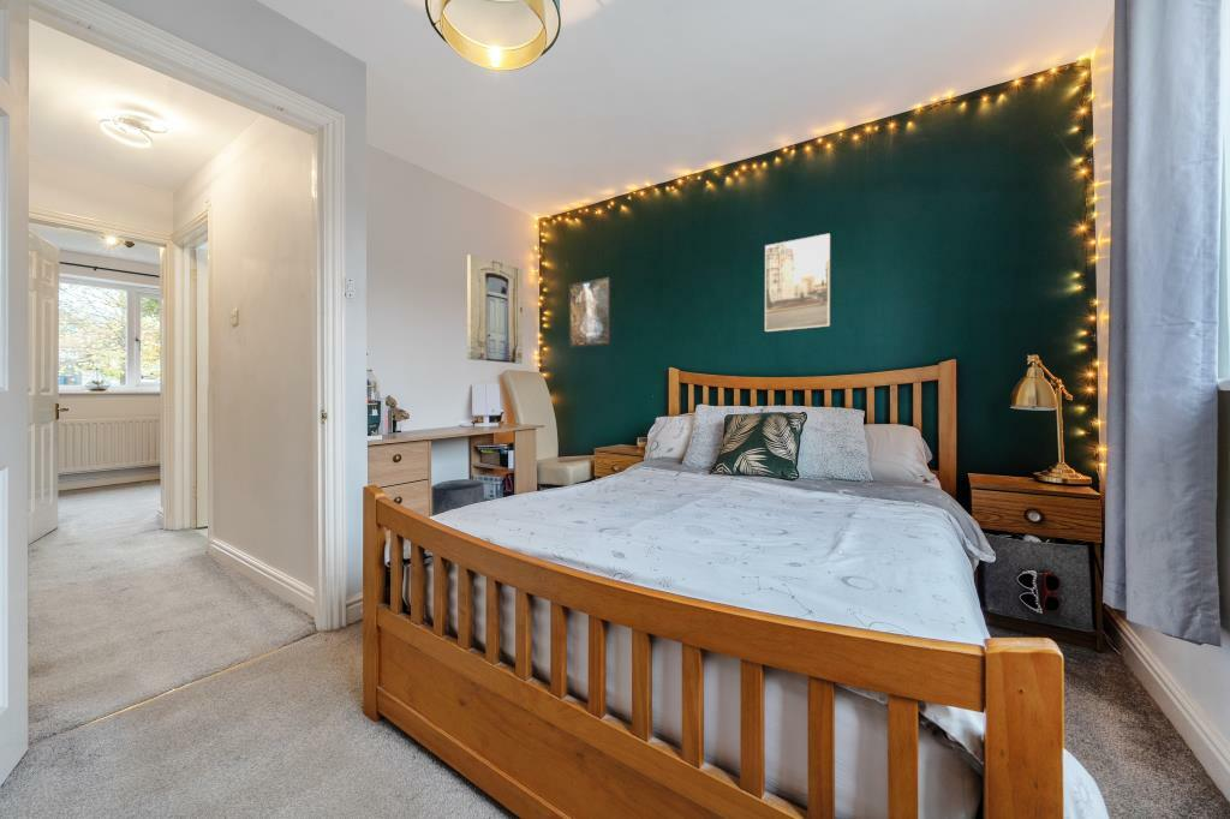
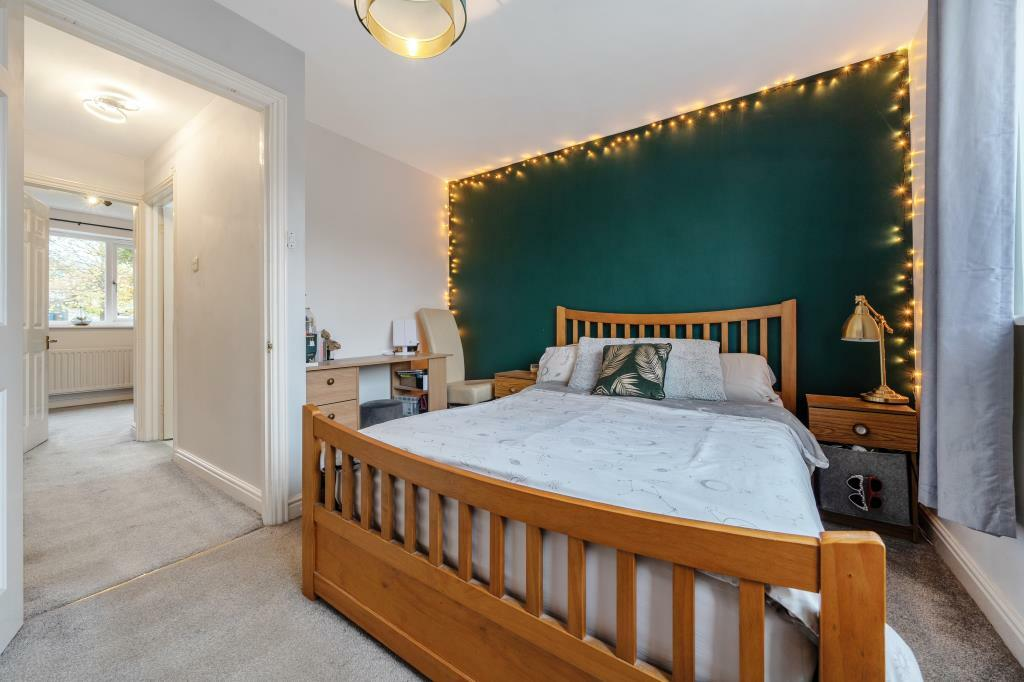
- wall art [466,253,524,365]
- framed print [568,276,611,348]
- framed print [764,233,831,333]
